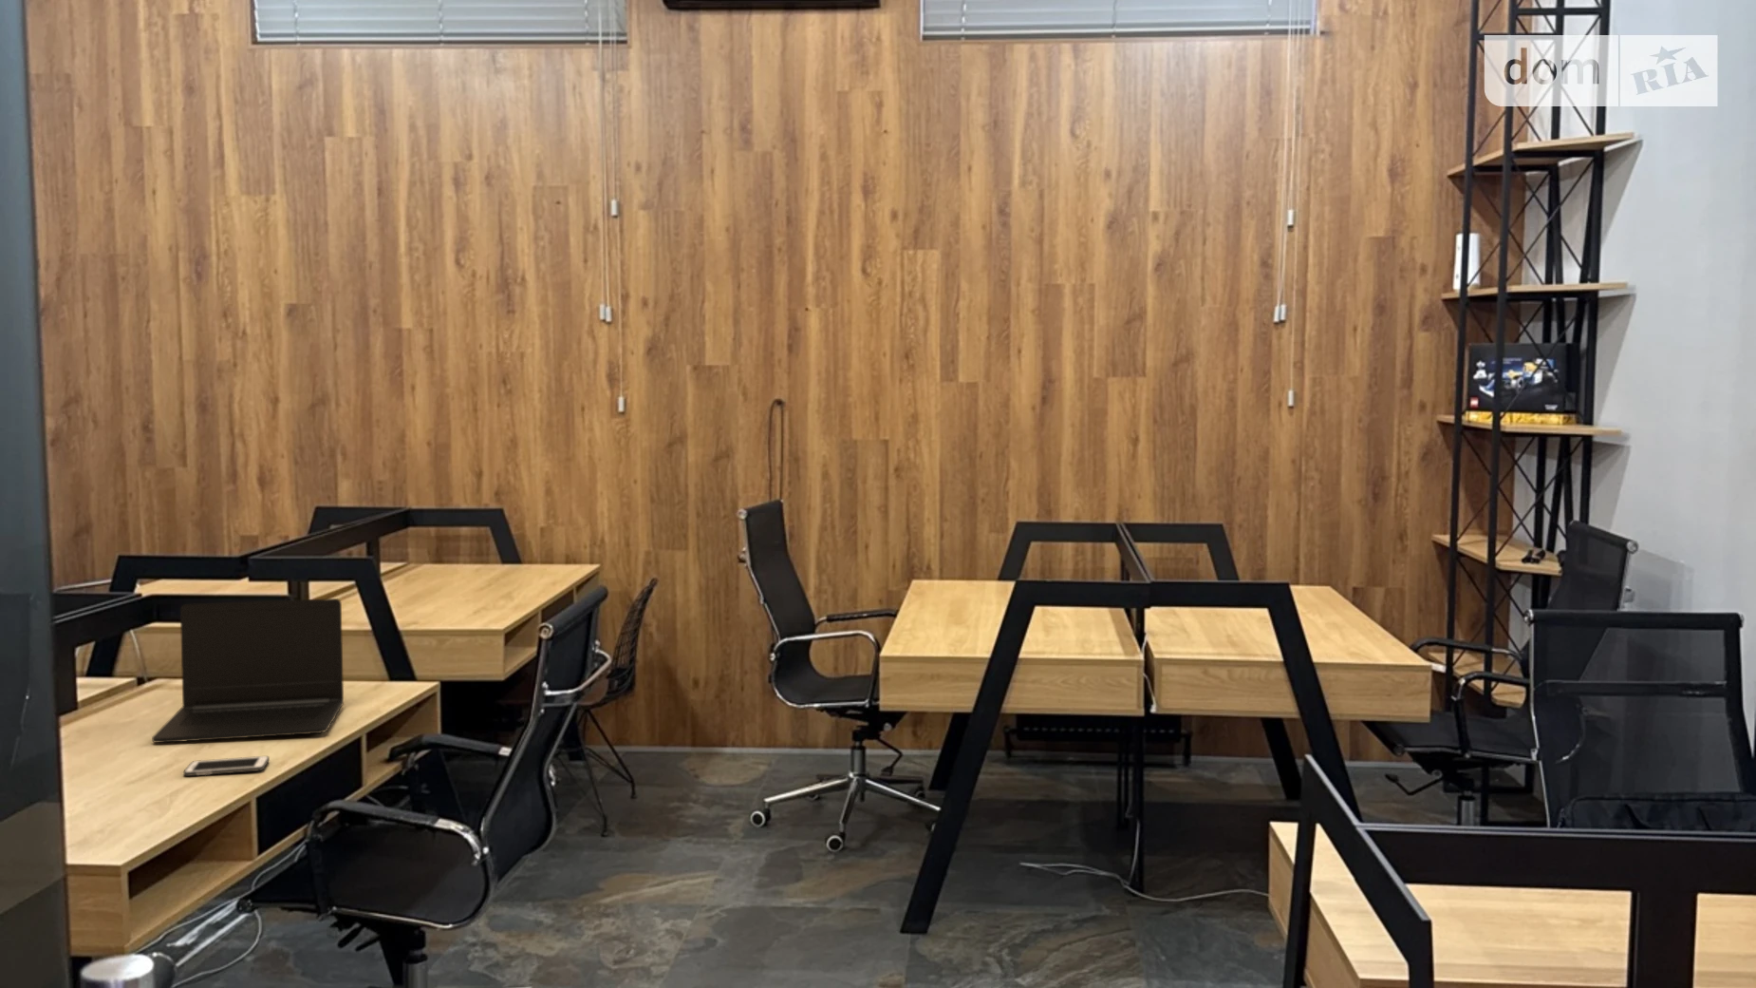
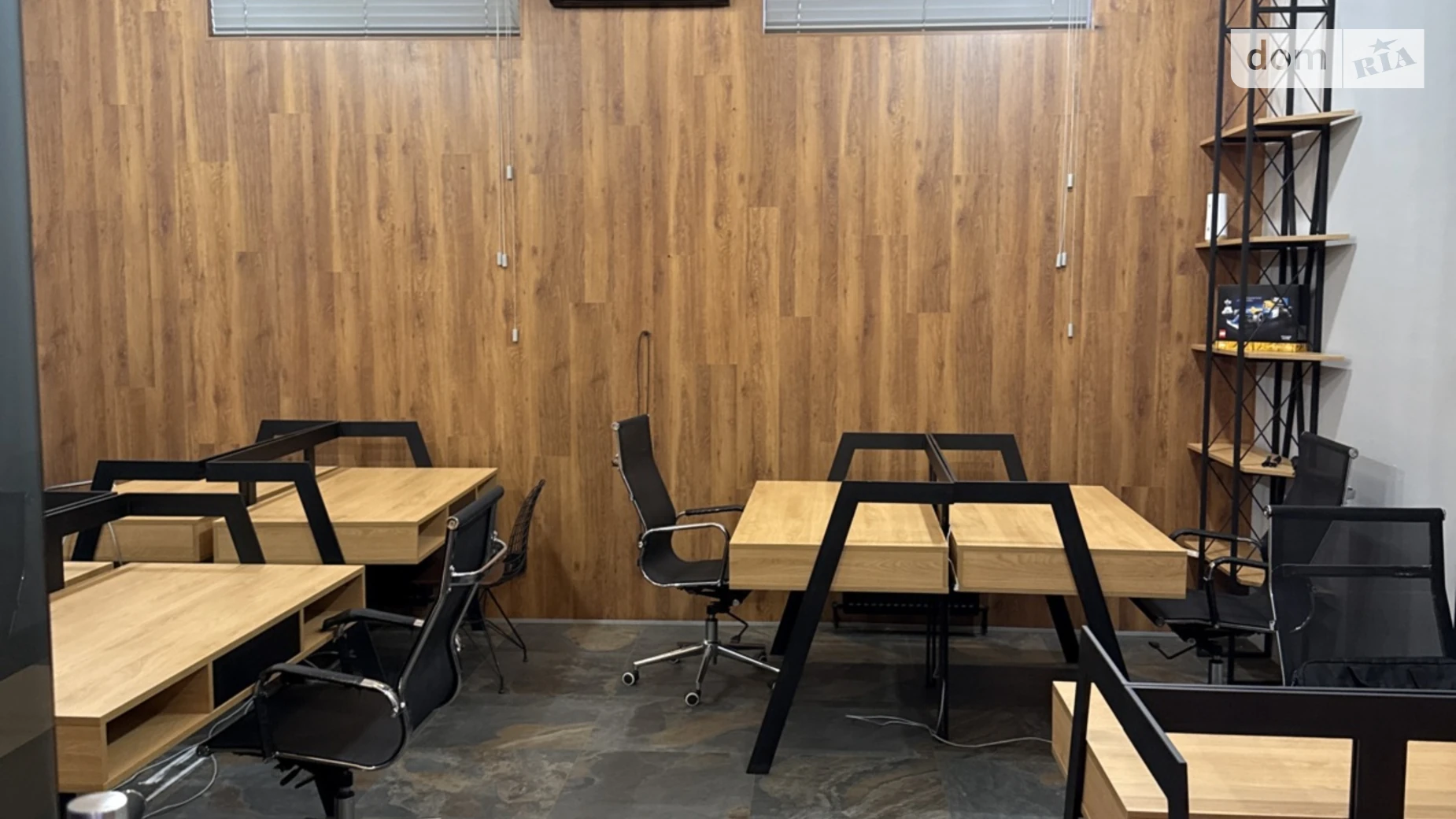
- cell phone [182,755,270,777]
- laptop [151,597,345,744]
